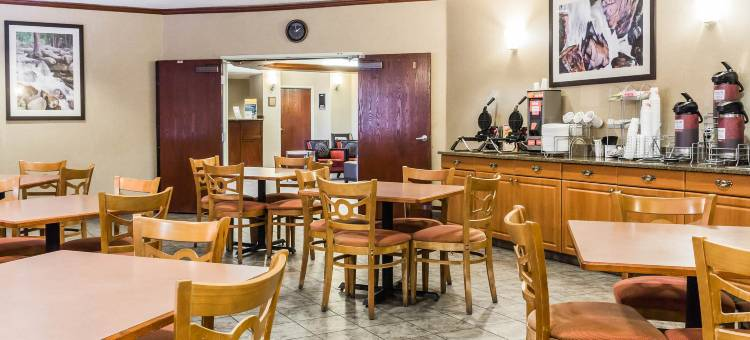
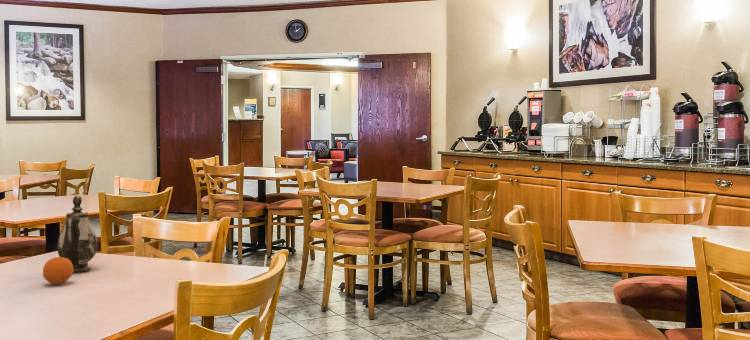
+ teapot [56,194,98,273]
+ fruit [42,256,74,285]
